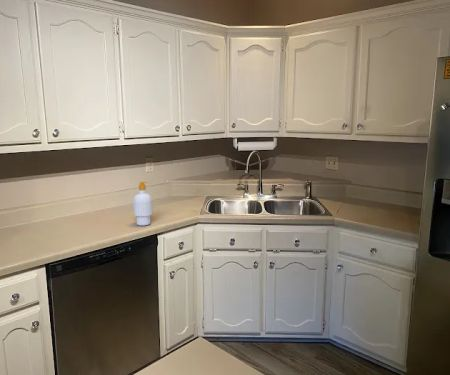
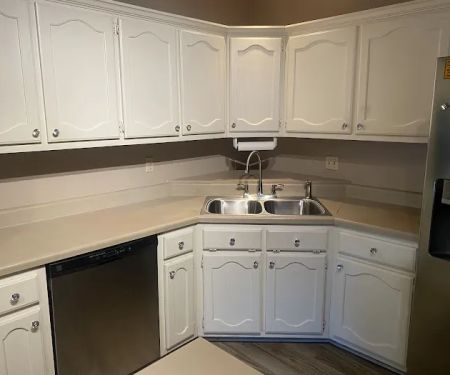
- soap bottle [132,181,153,227]
